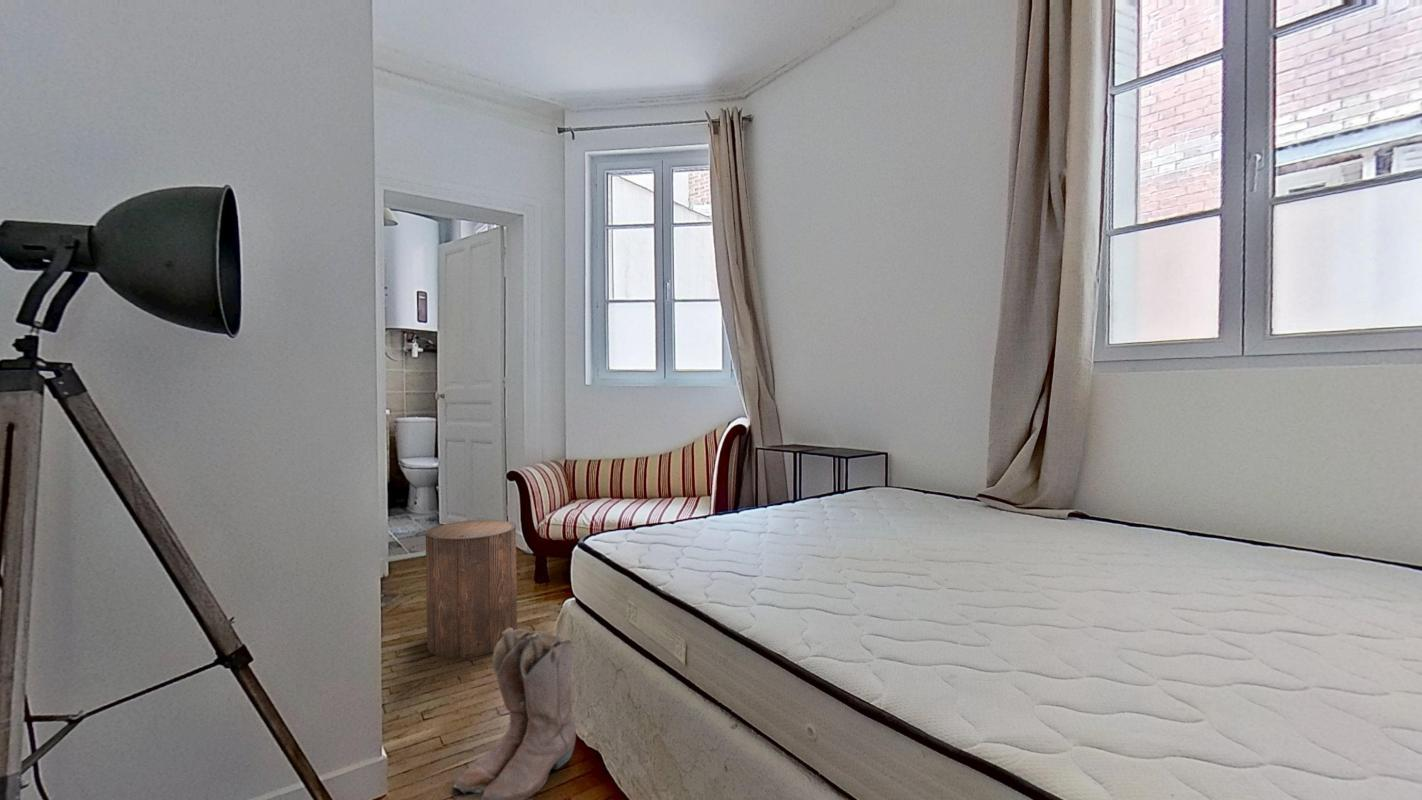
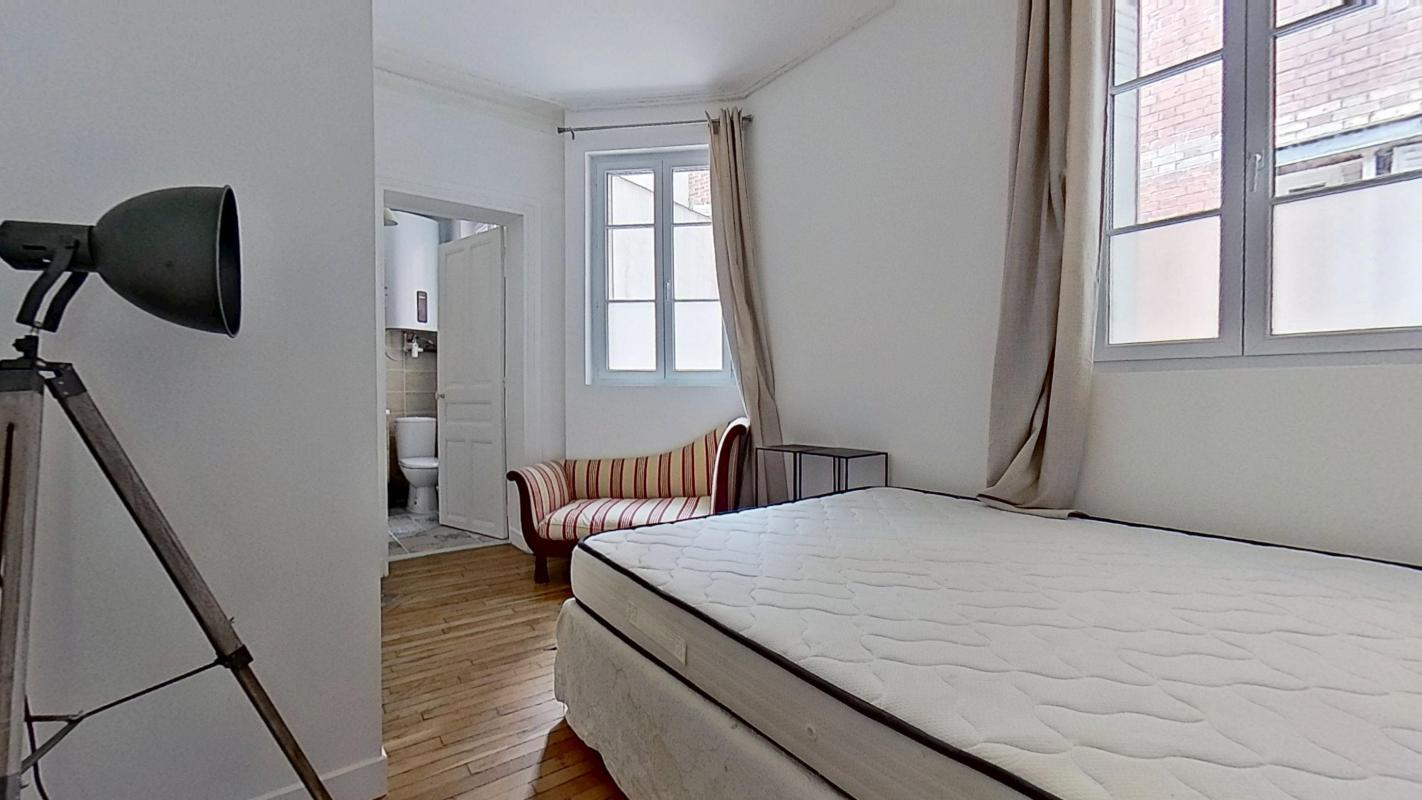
- stool [425,519,518,659]
- boots [452,627,577,800]
